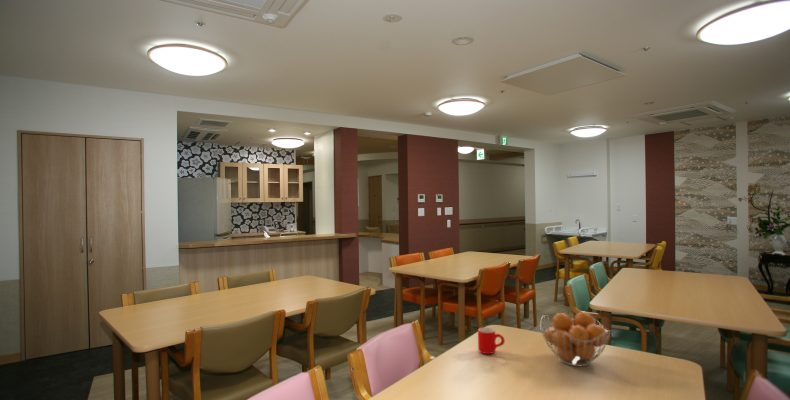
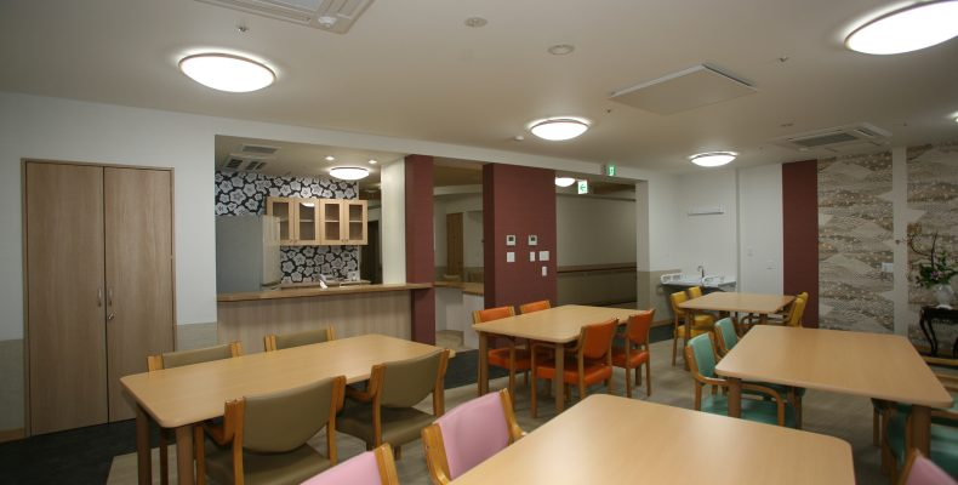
- fruit basket [539,311,611,367]
- mug [477,326,506,355]
